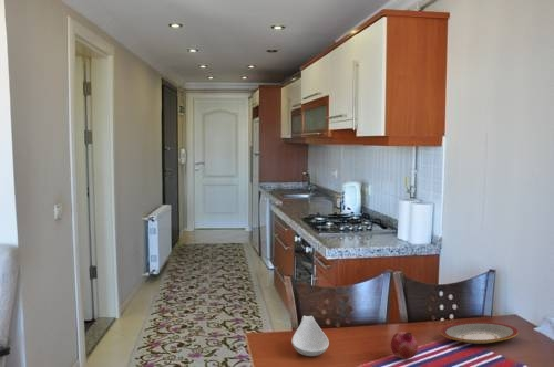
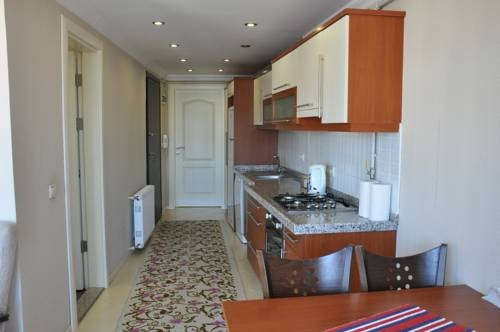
- spoon rest [290,315,330,357]
- fruit [390,331,419,360]
- plate [440,321,519,345]
